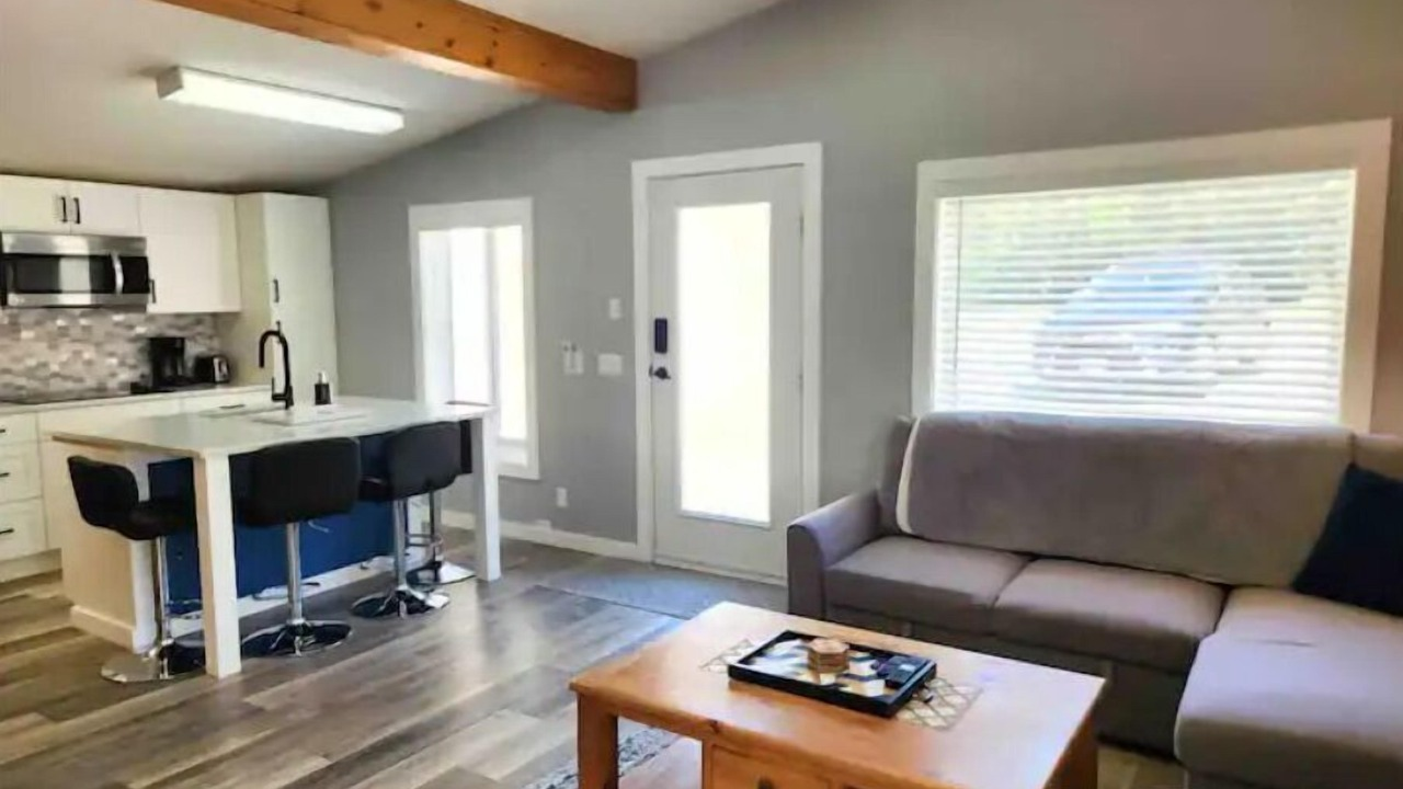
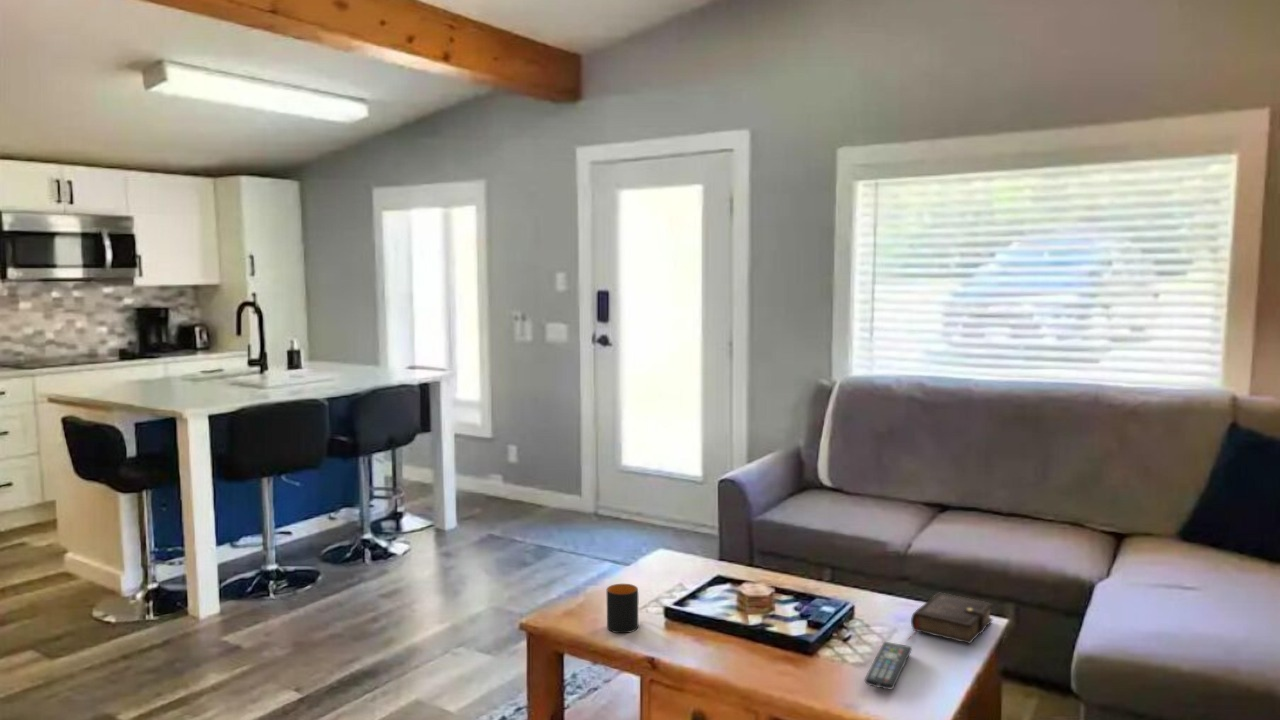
+ mug [606,583,639,634]
+ book [906,591,994,645]
+ remote control [864,641,913,690]
